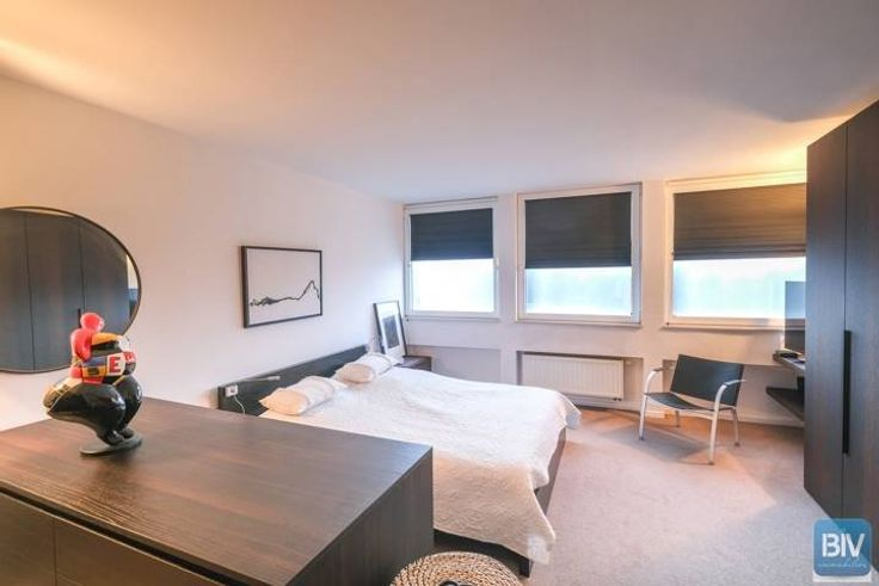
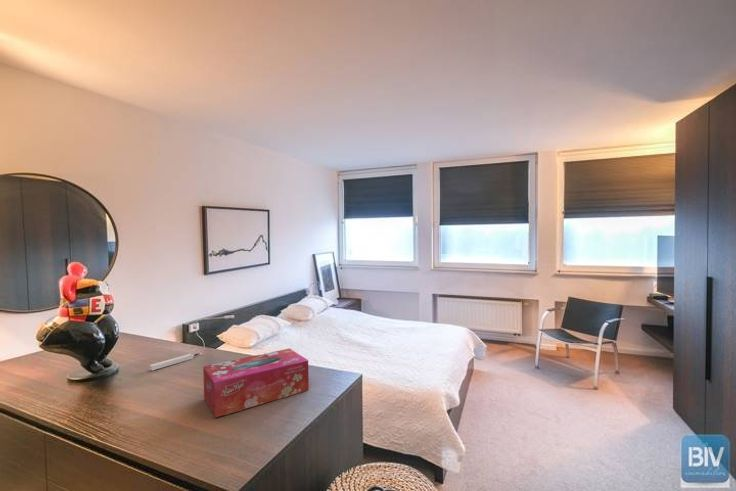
+ tissue box [202,347,310,419]
+ candle [149,352,202,371]
